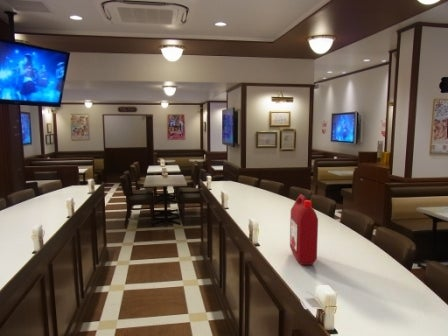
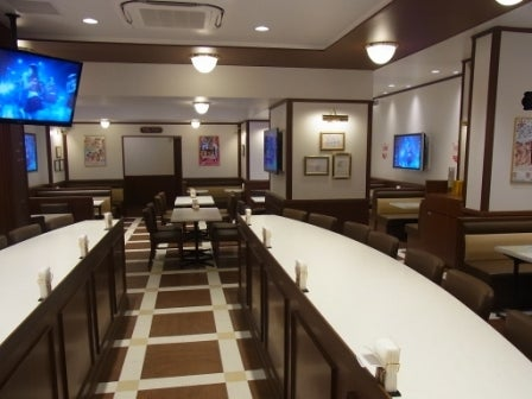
- ketchup jug [289,193,319,266]
